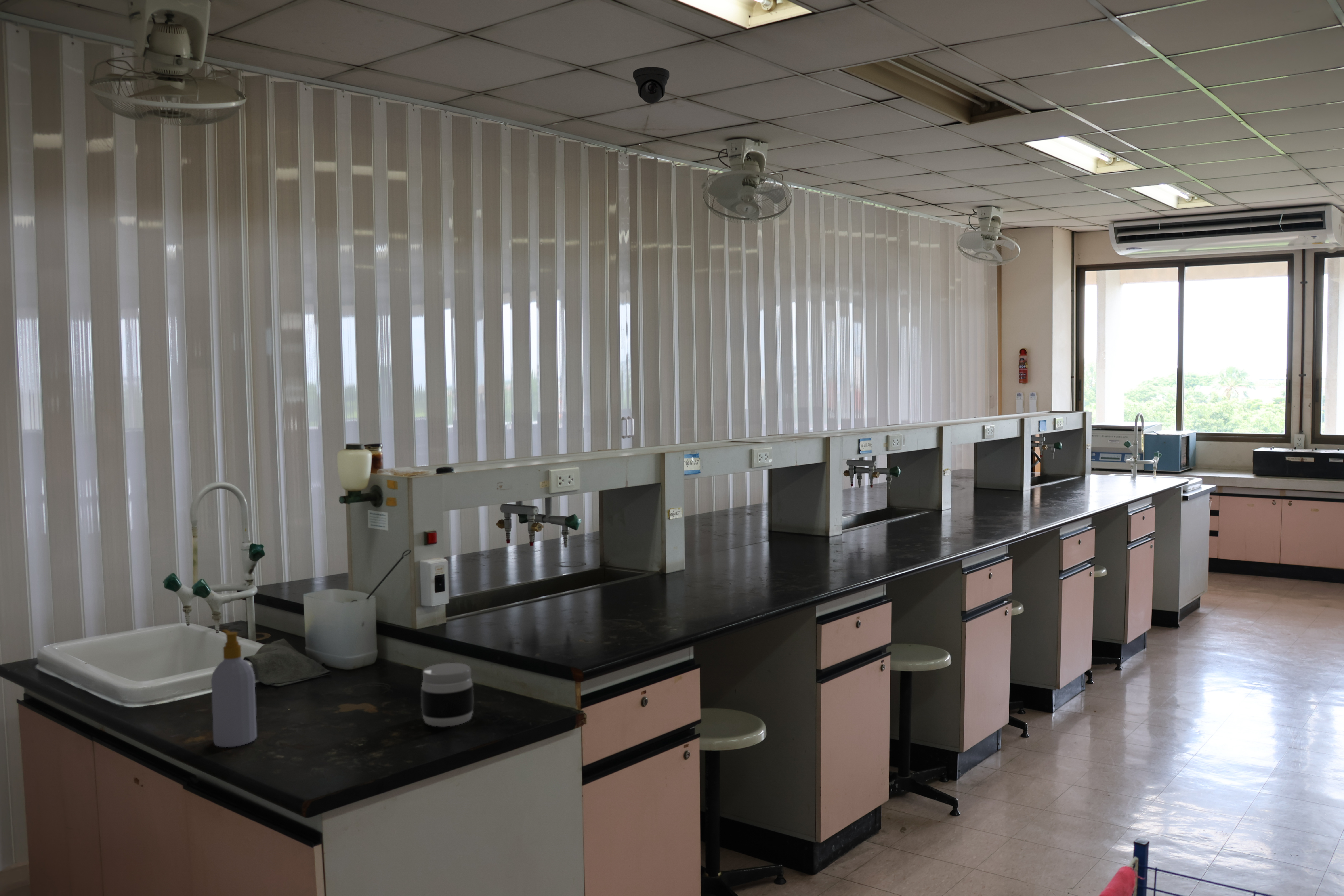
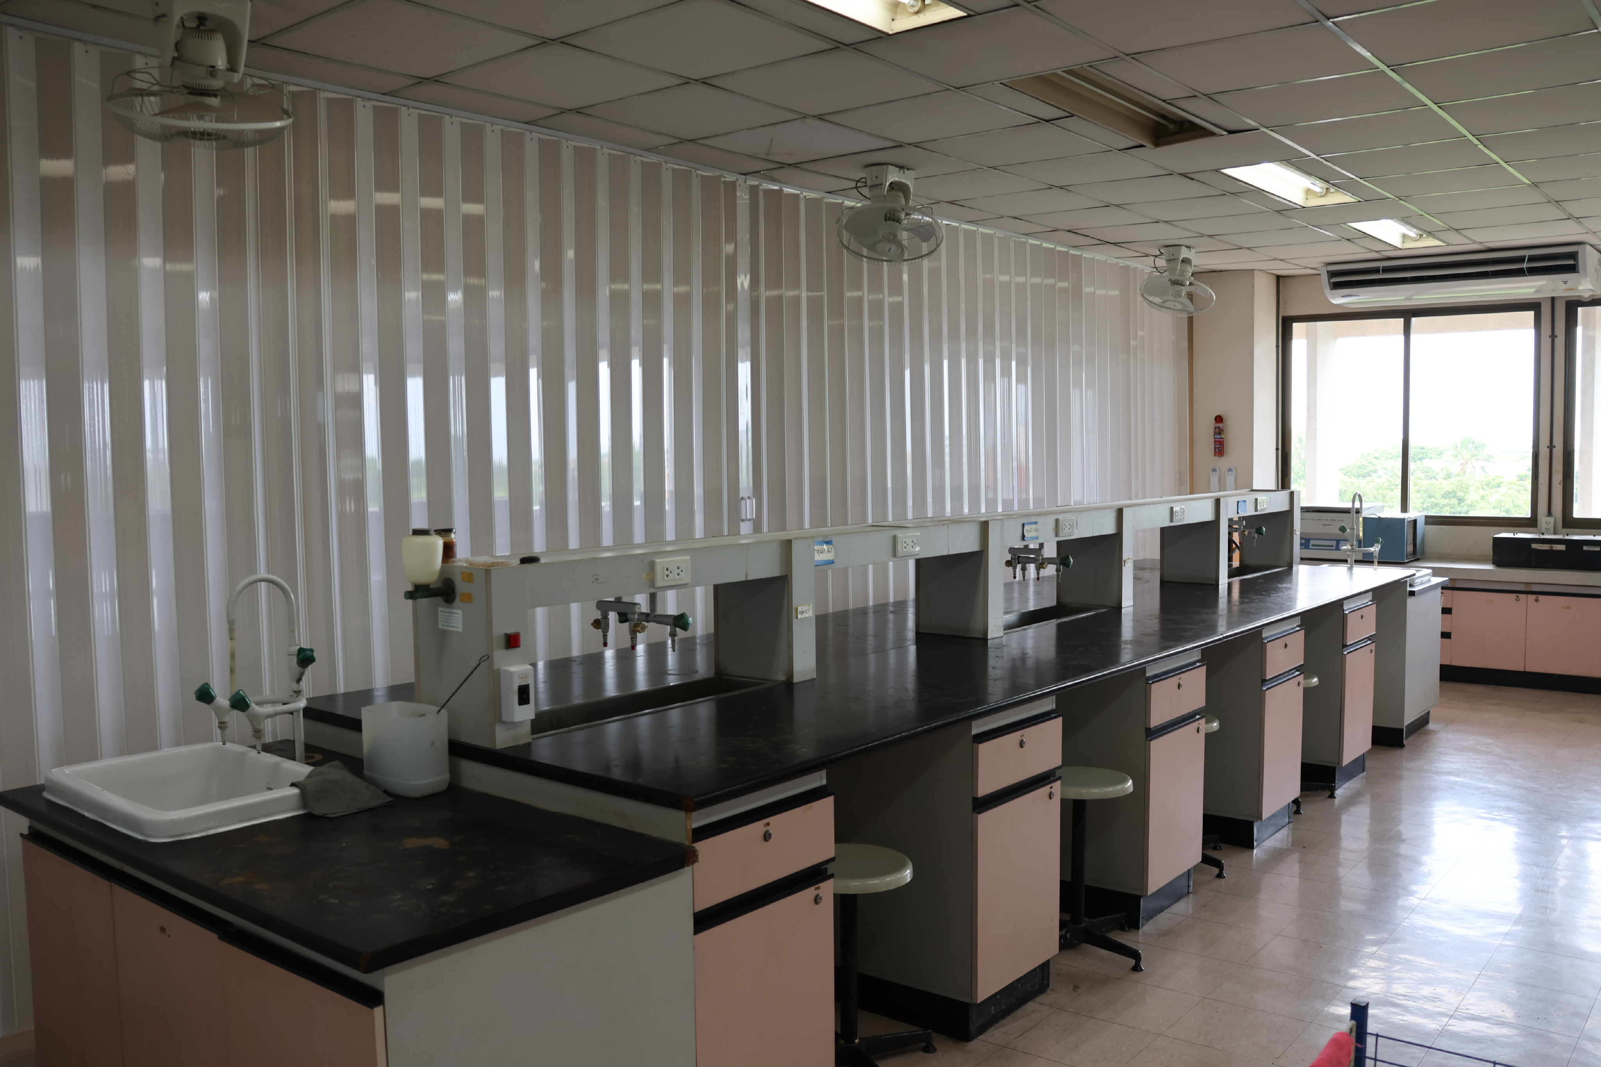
- soap bottle [211,630,257,748]
- jar [421,662,474,727]
- security camera [633,67,670,104]
